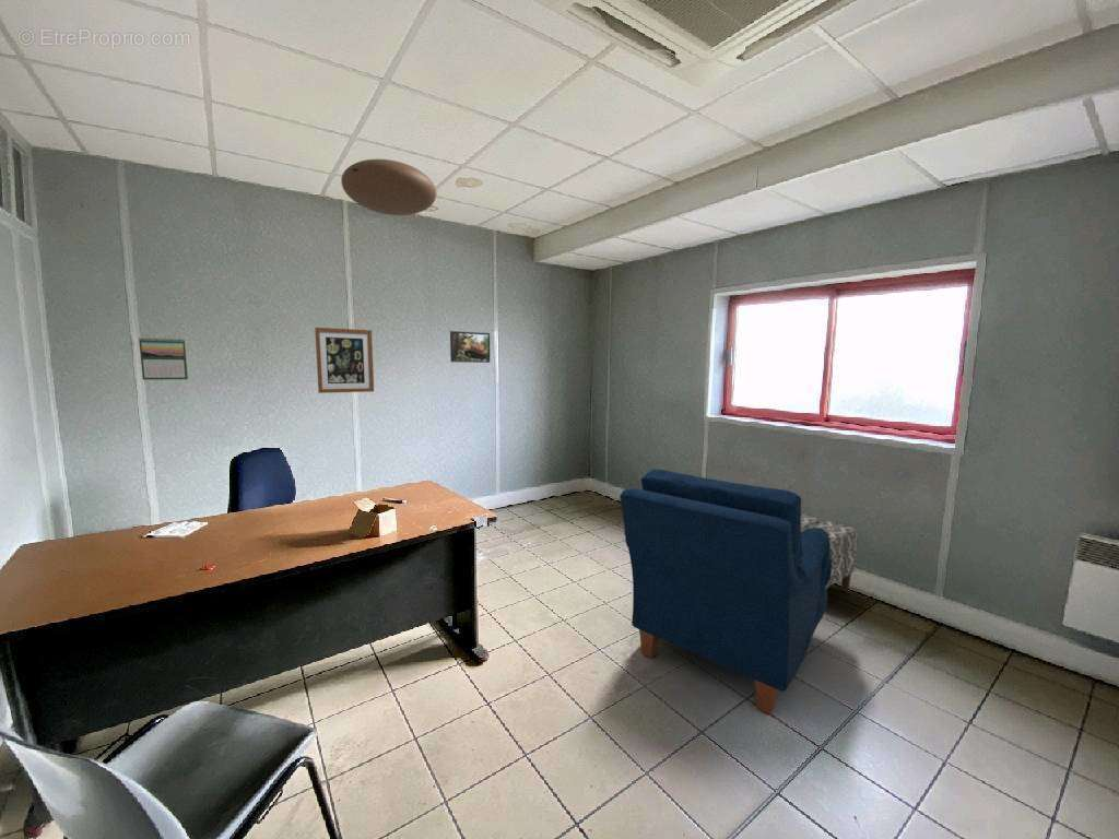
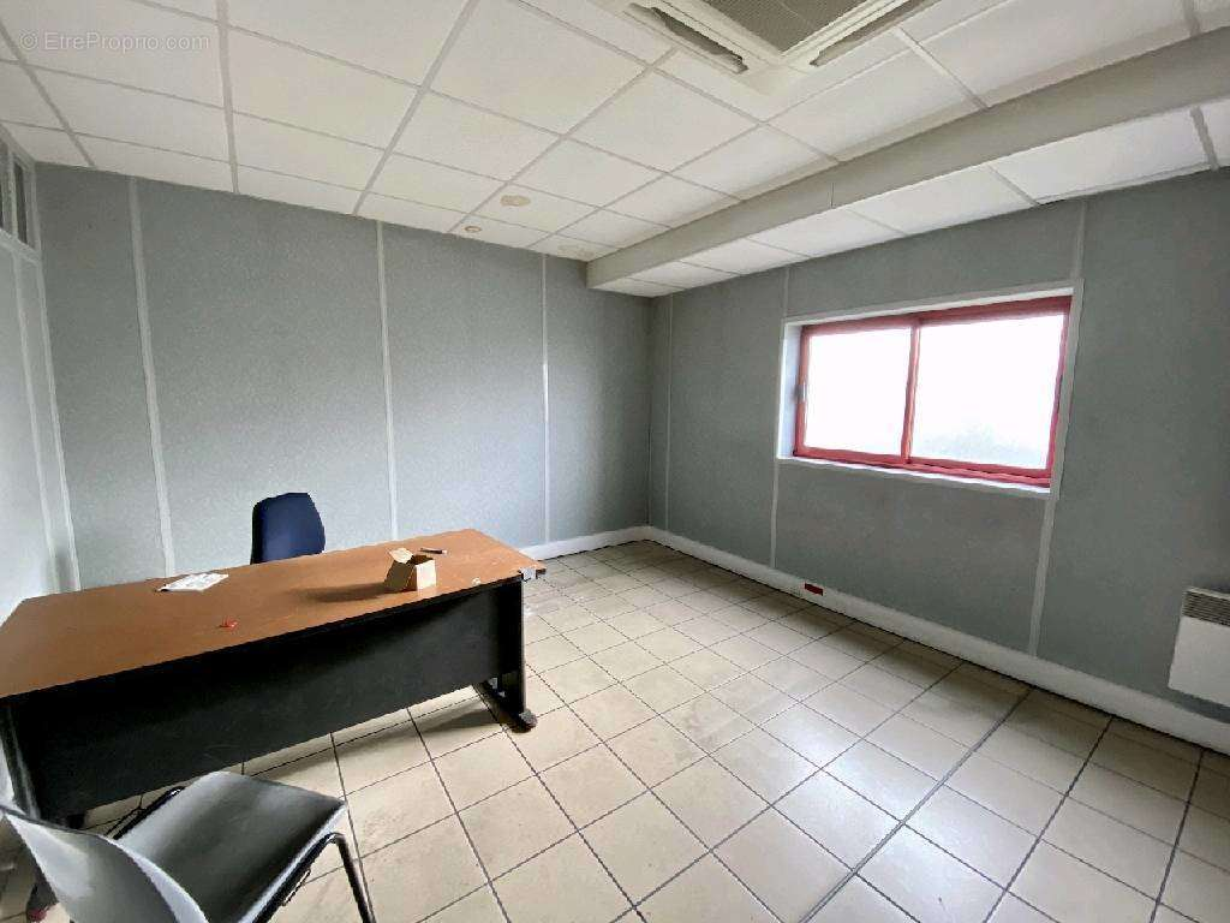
- ceiling light [340,158,437,216]
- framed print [449,330,491,364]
- calendar [138,336,189,381]
- wall art [314,327,375,394]
- chair [619,469,832,716]
- bench [801,512,860,593]
